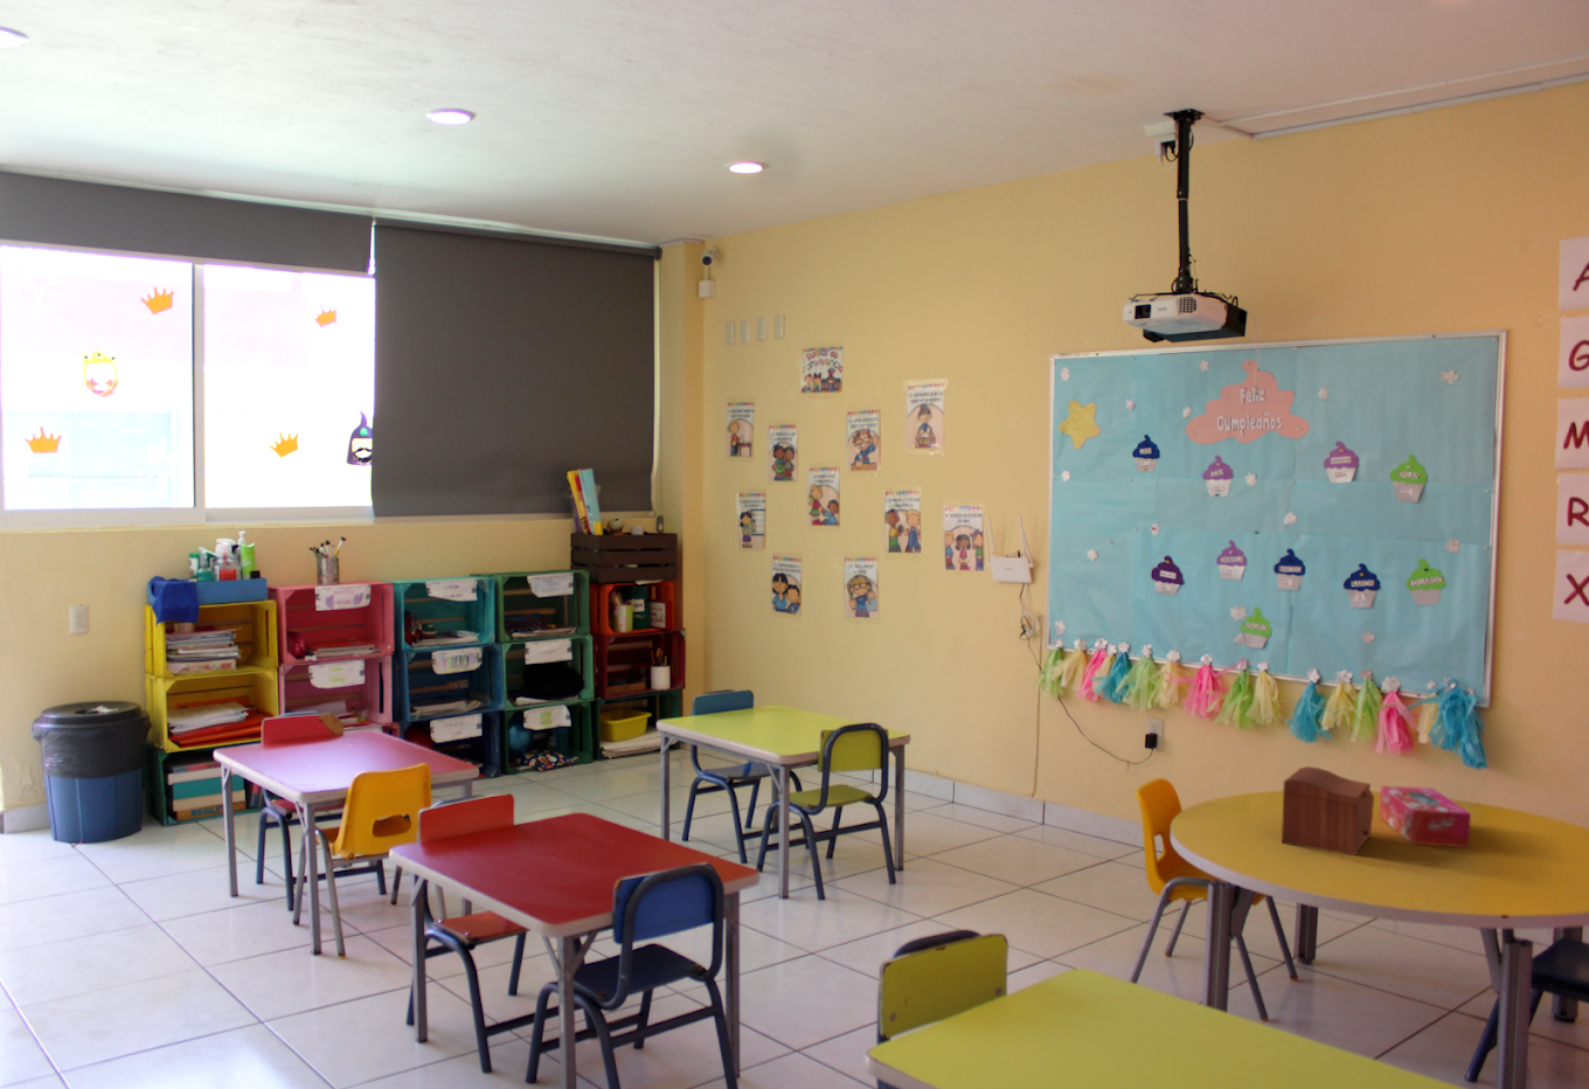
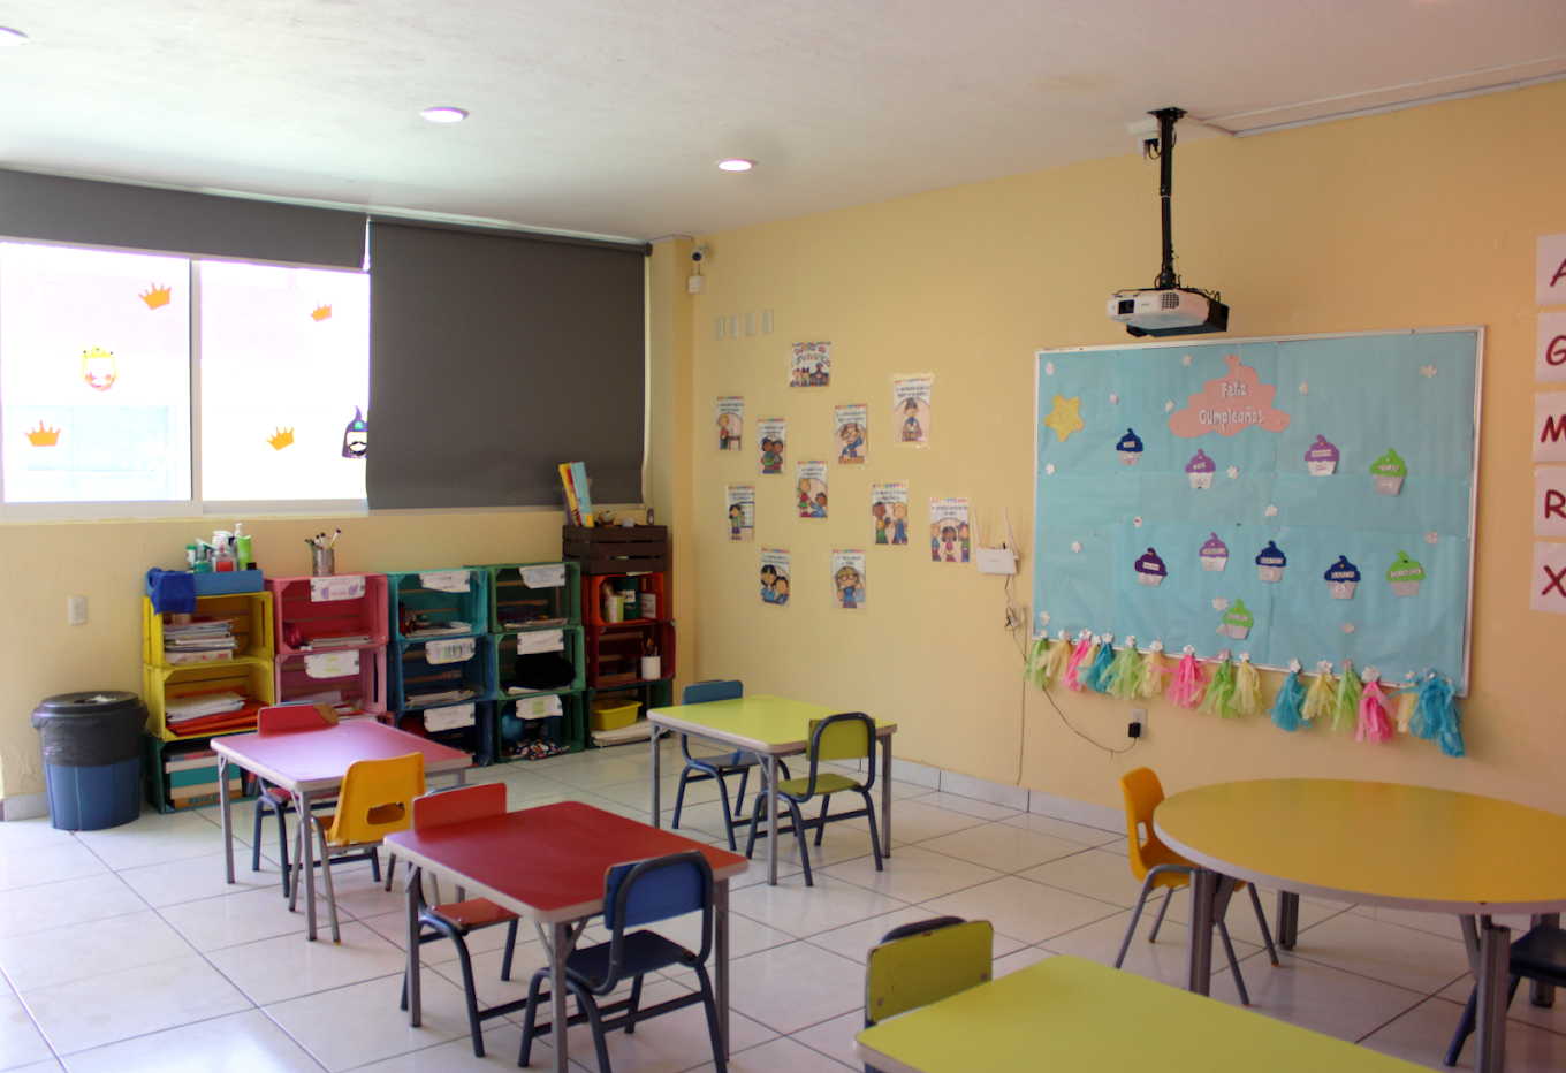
- tissue box [1379,784,1472,849]
- sewing box [1281,765,1375,856]
